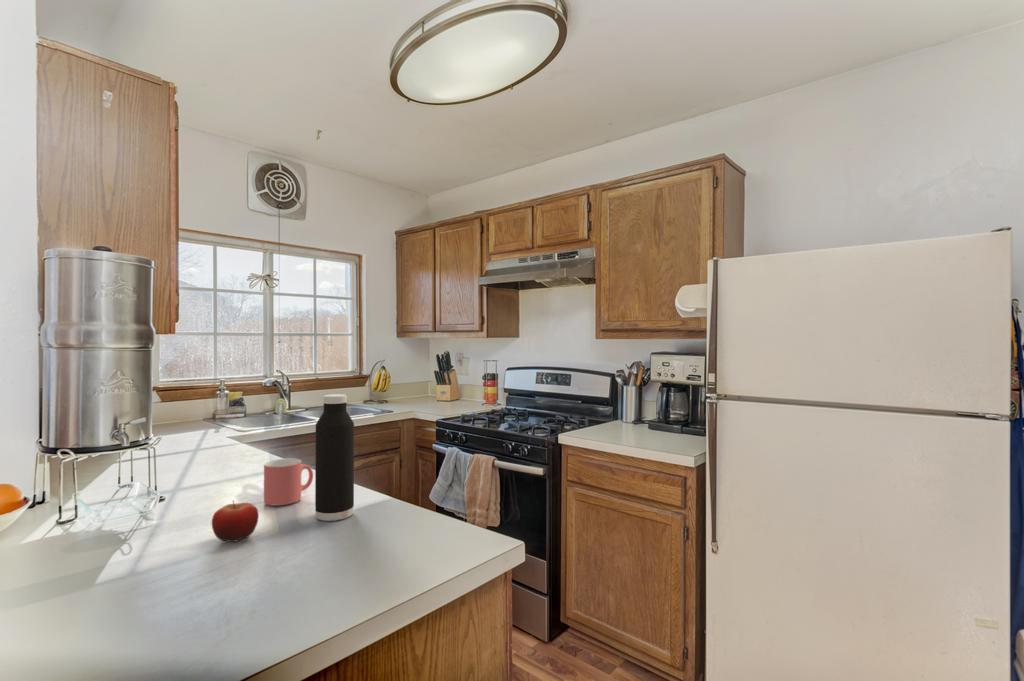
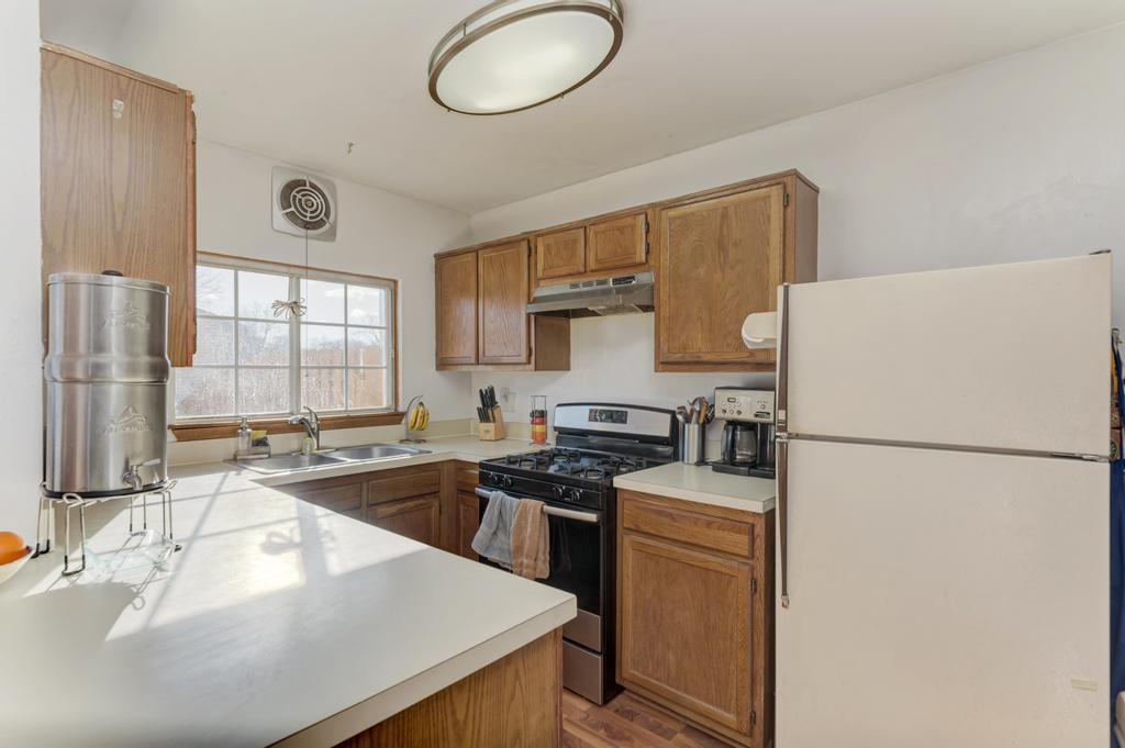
- fruit [211,499,260,543]
- water bottle [314,393,355,522]
- mug [263,457,314,506]
